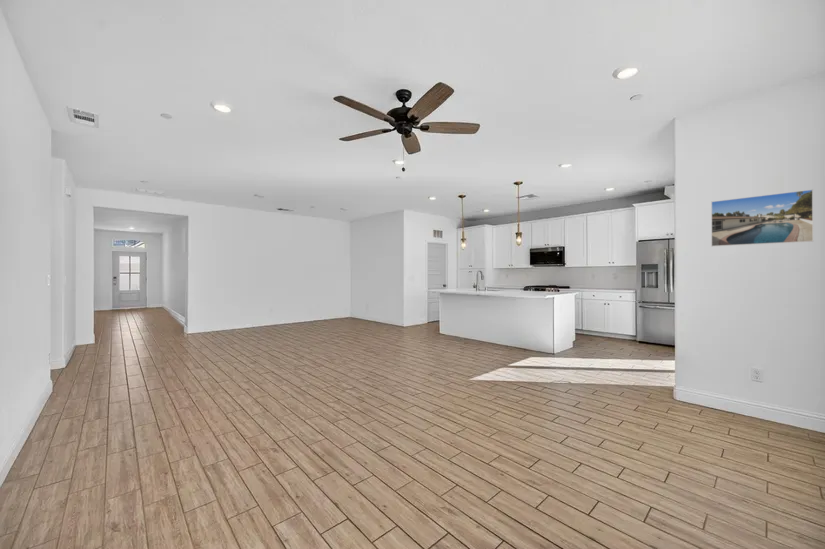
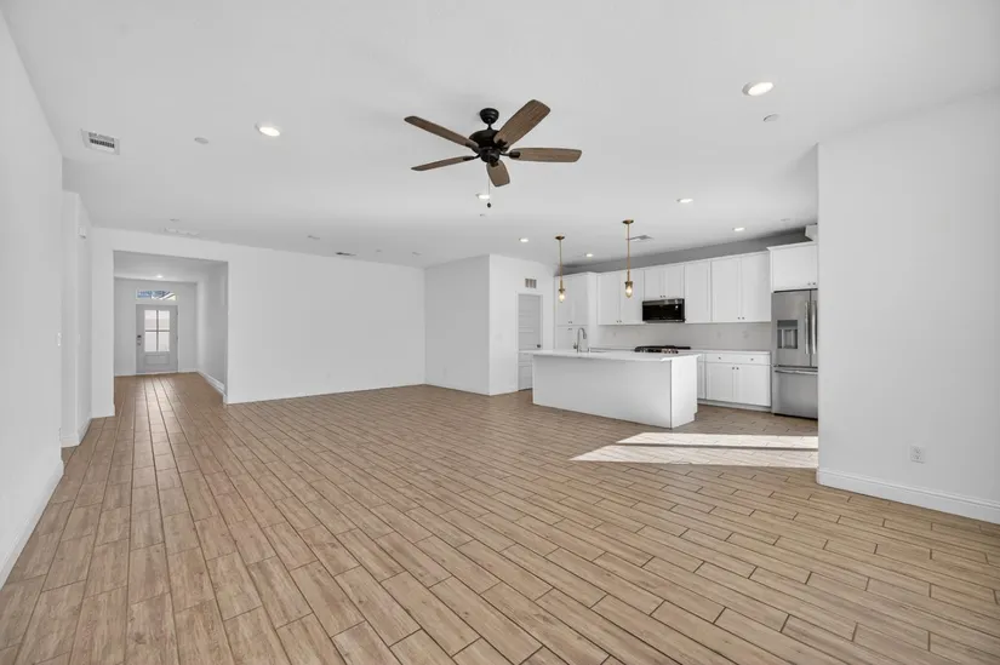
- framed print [710,188,814,247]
